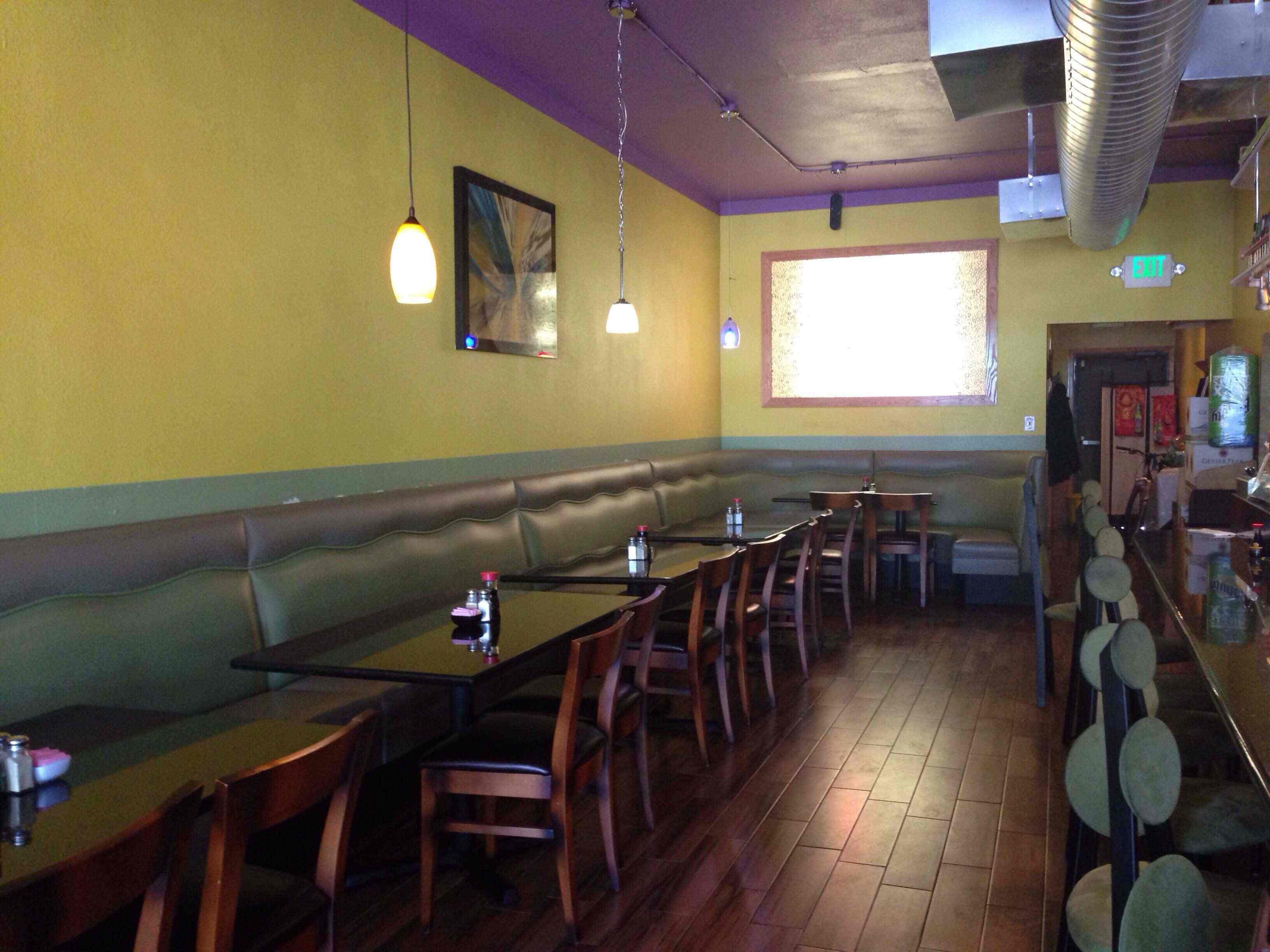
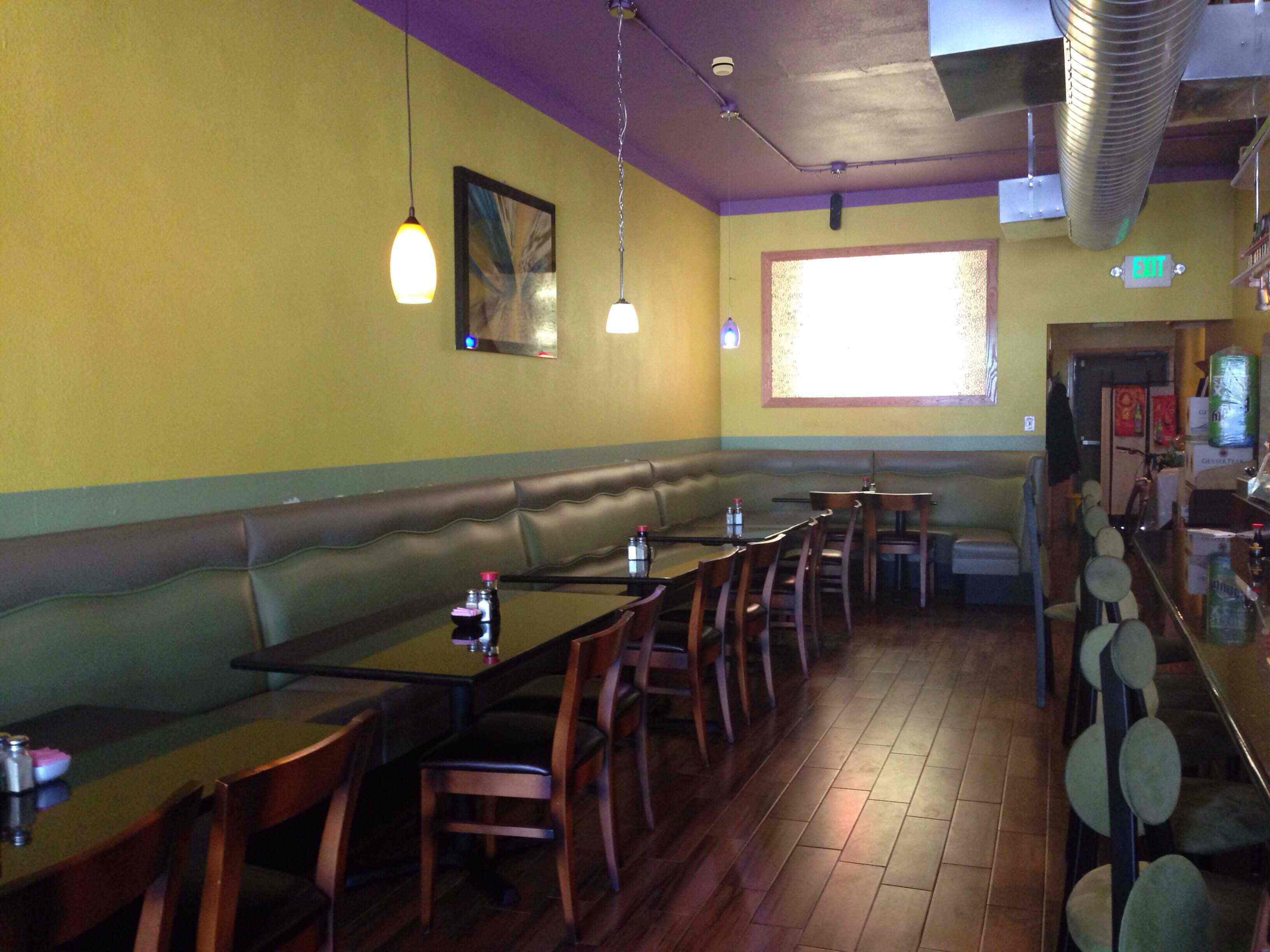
+ smoke detector [711,56,734,76]
